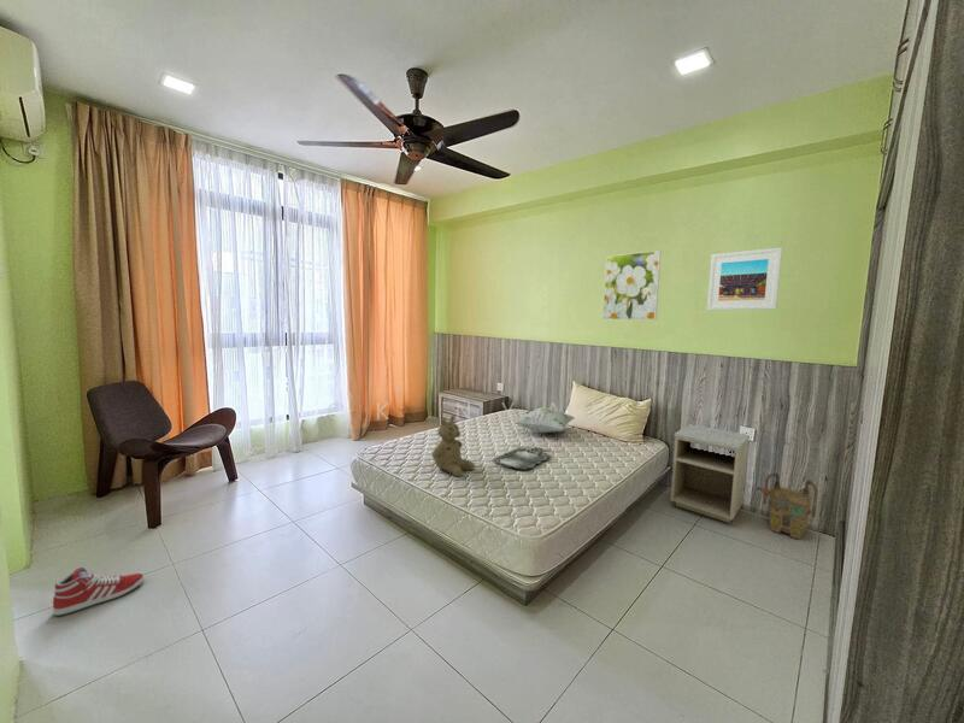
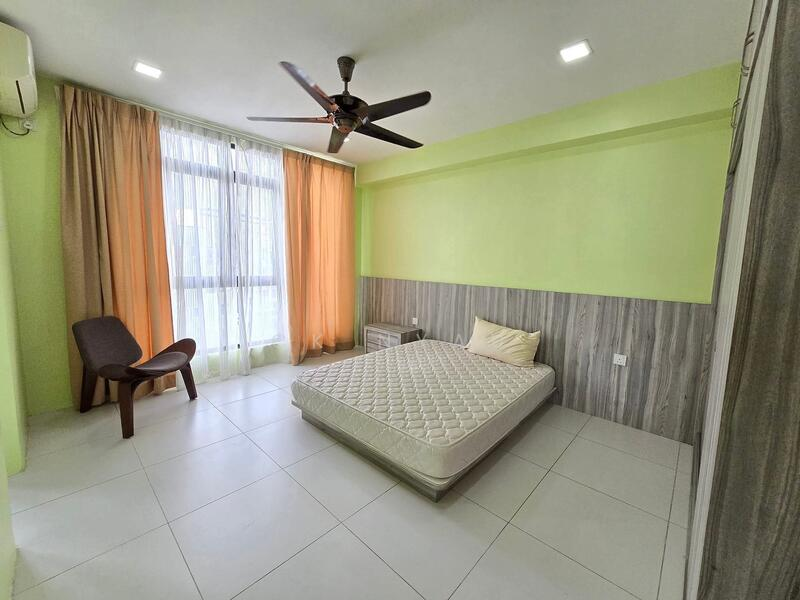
- nightstand [669,423,751,524]
- teddy bear [430,415,476,478]
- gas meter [754,471,818,540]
- serving tray [492,446,552,471]
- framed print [706,246,783,311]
- decorative pillow [513,406,576,434]
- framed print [601,249,662,321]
- sneaker [52,565,146,617]
